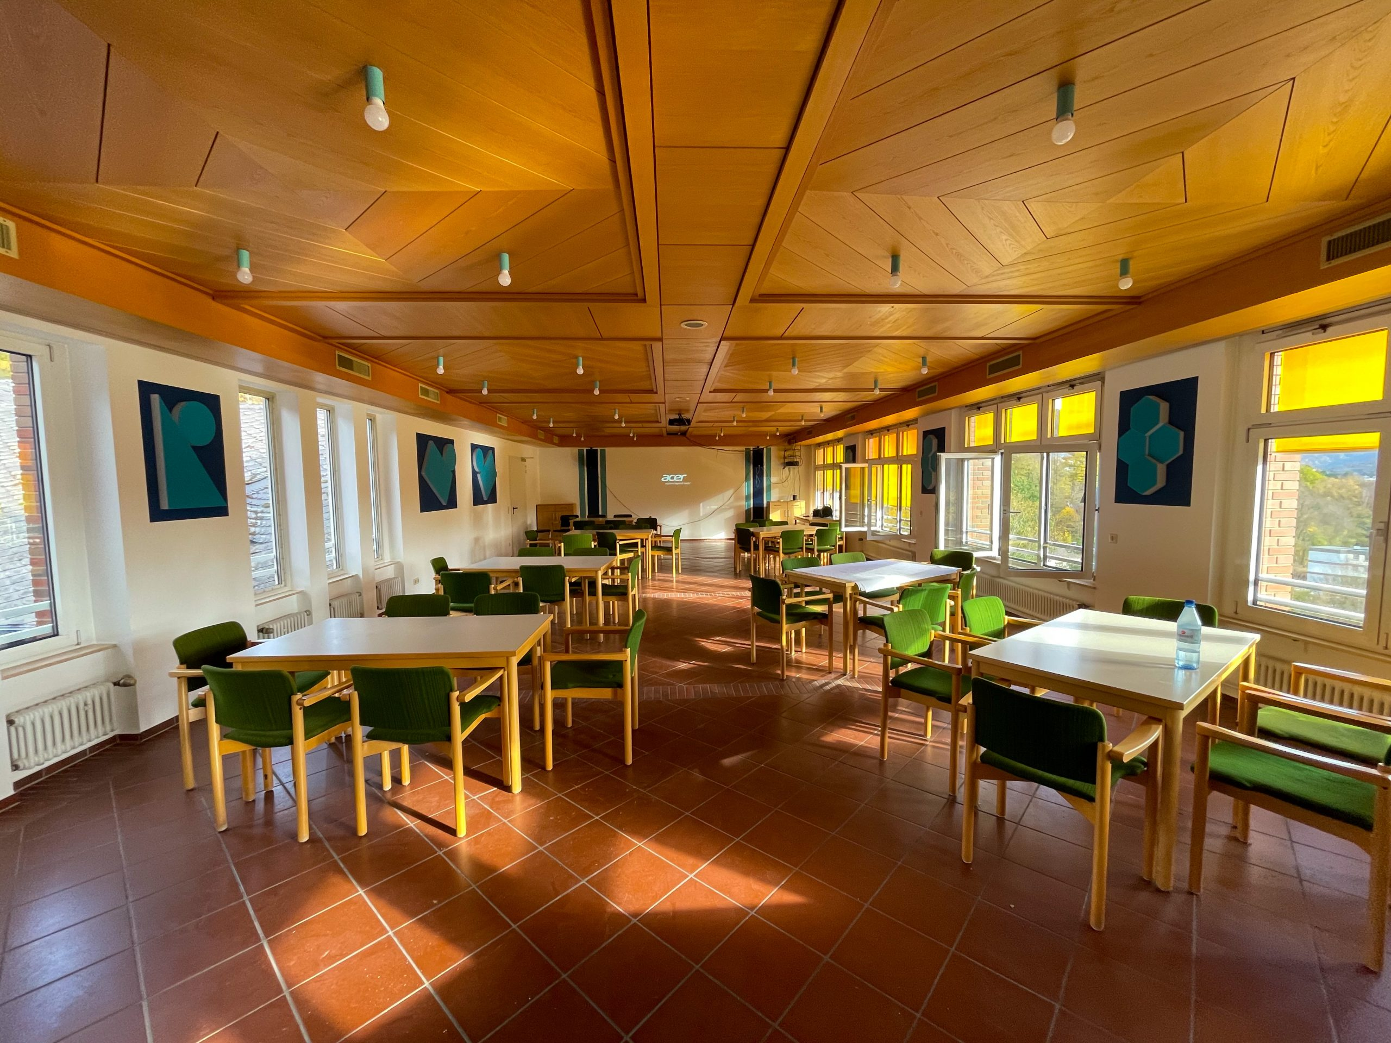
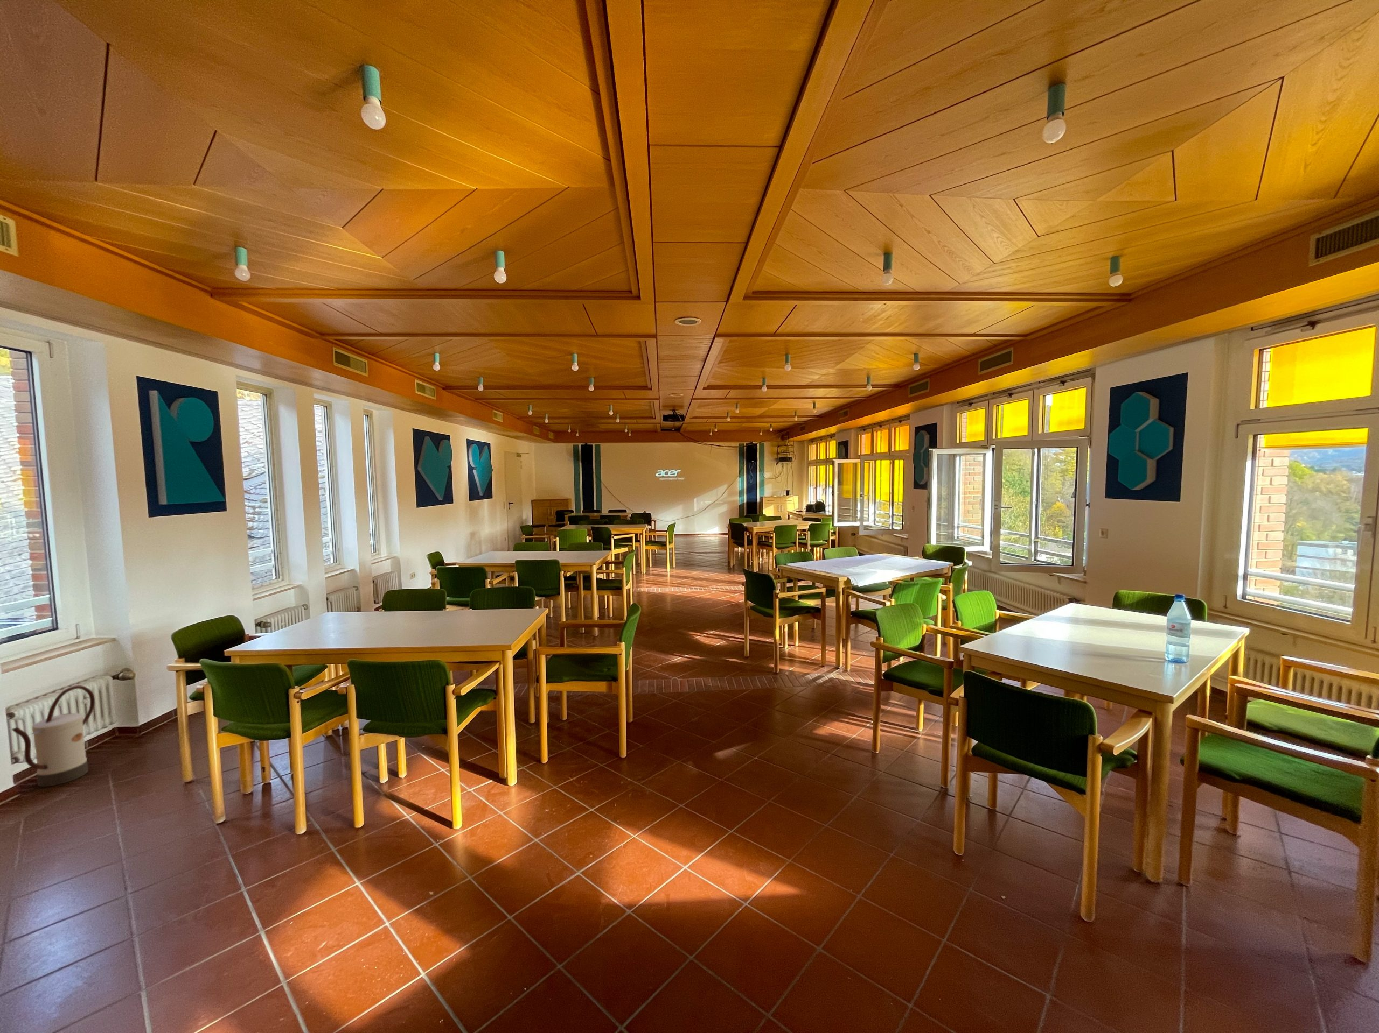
+ watering can [11,685,96,788]
